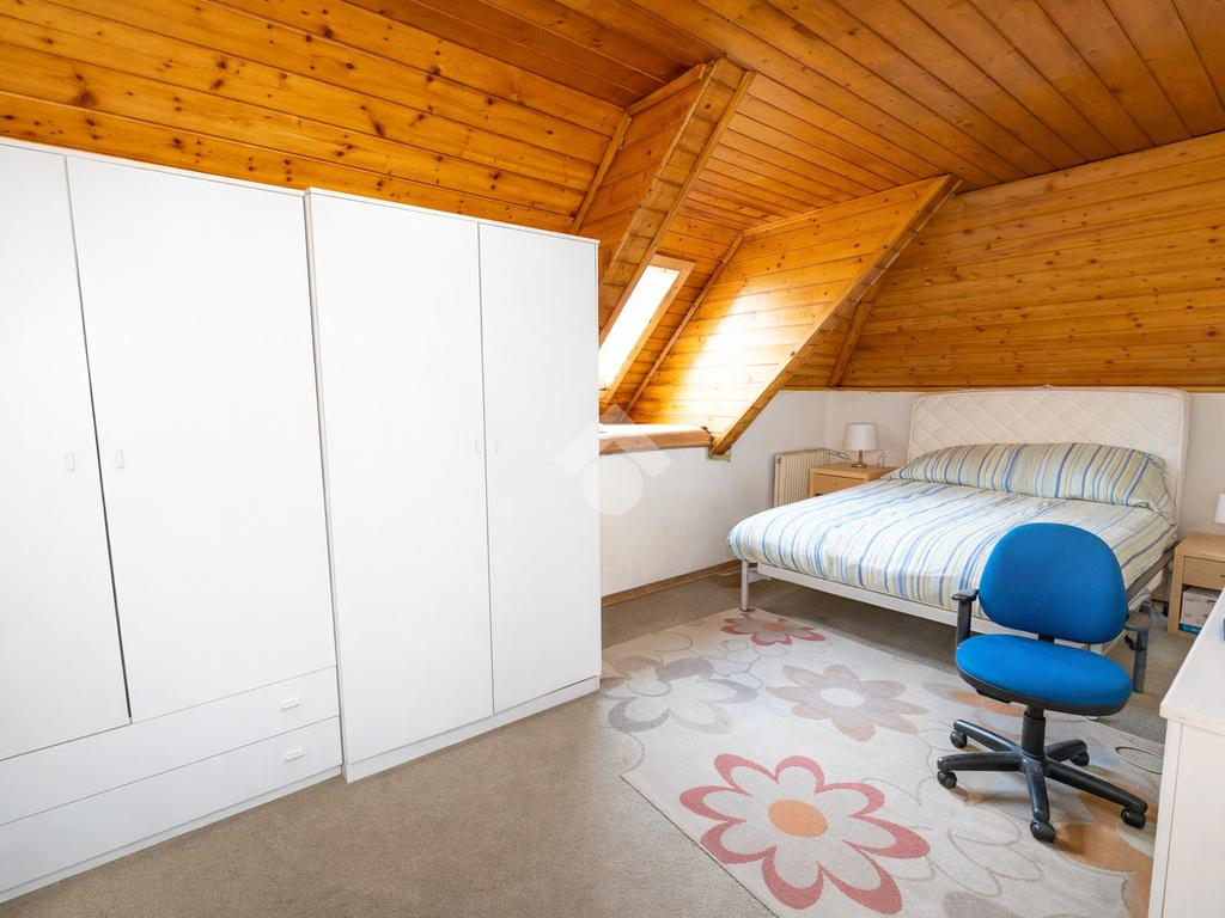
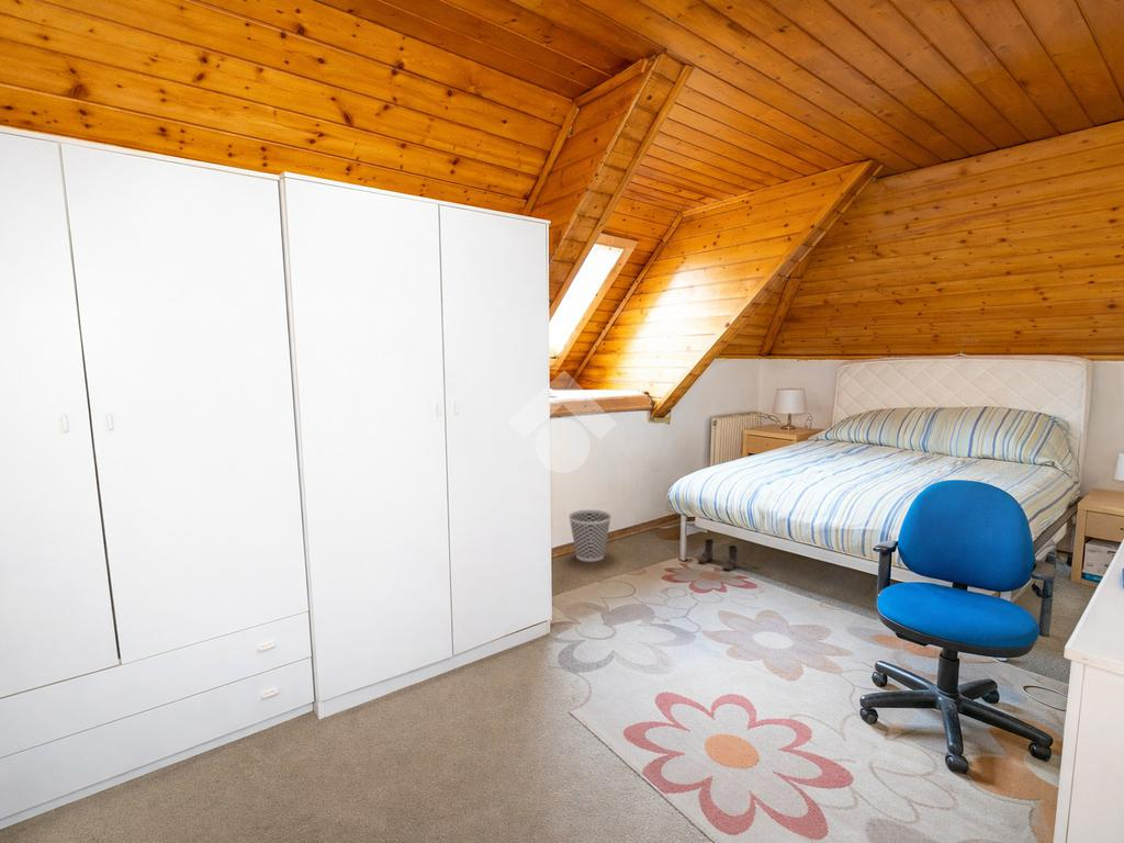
+ wastebasket [567,509,612,563]
+ boots [696,538,739,572]
